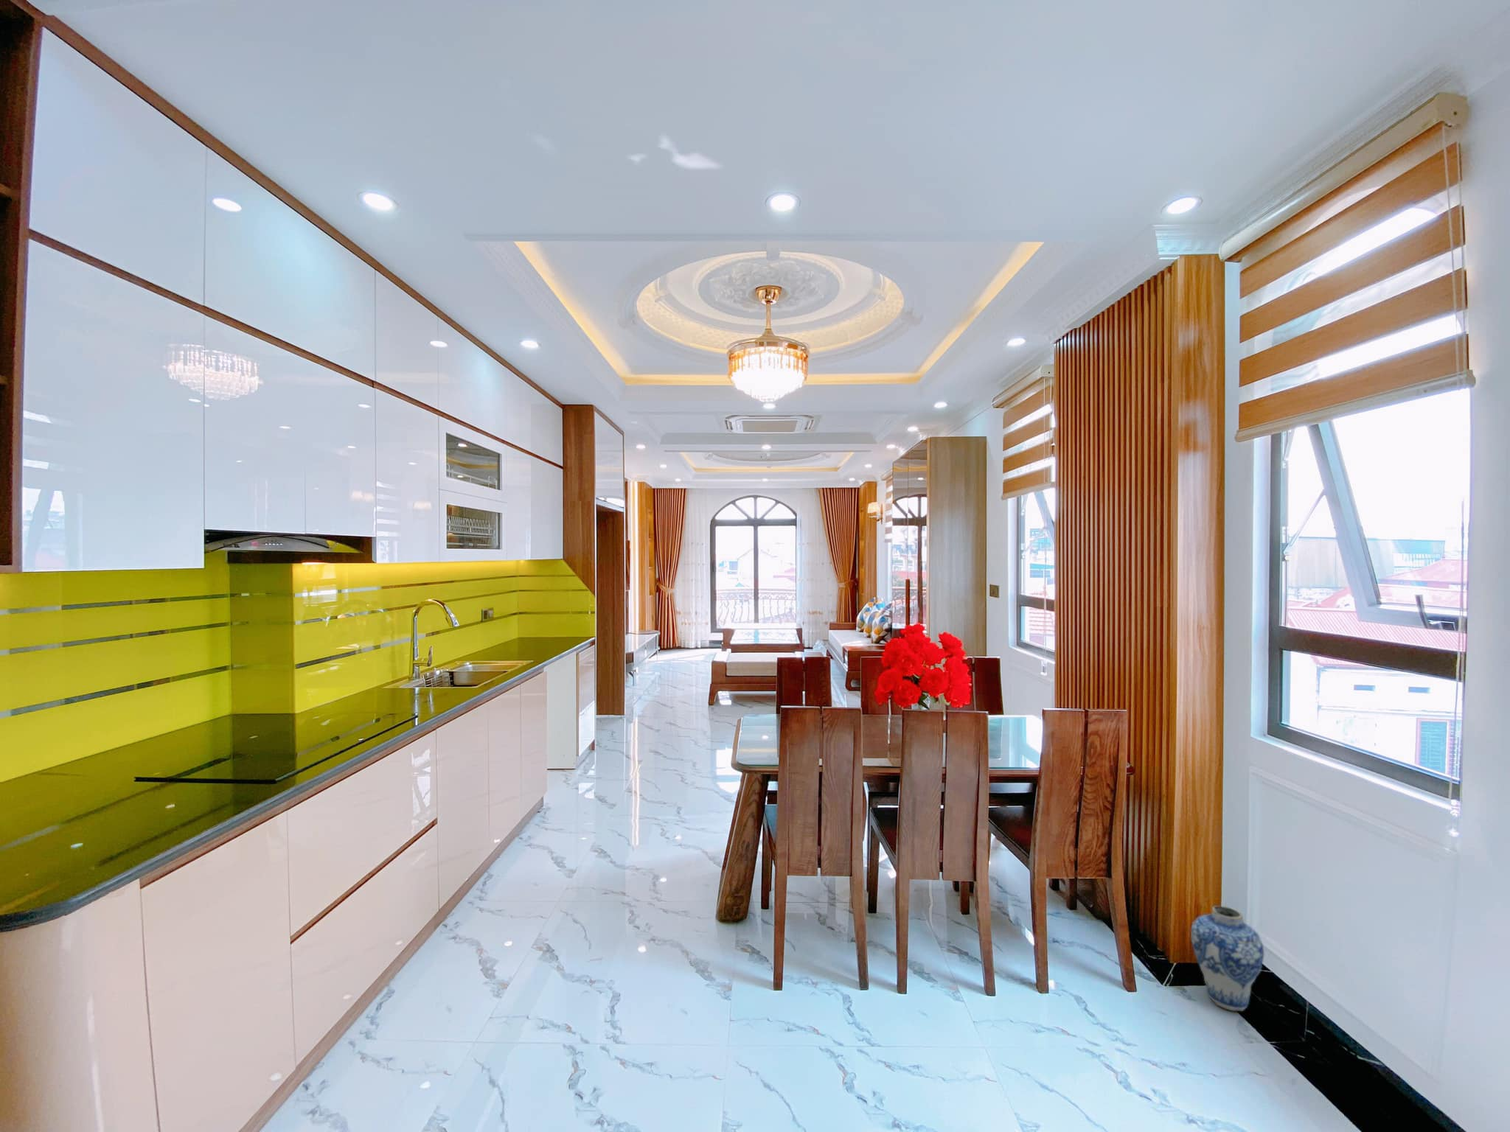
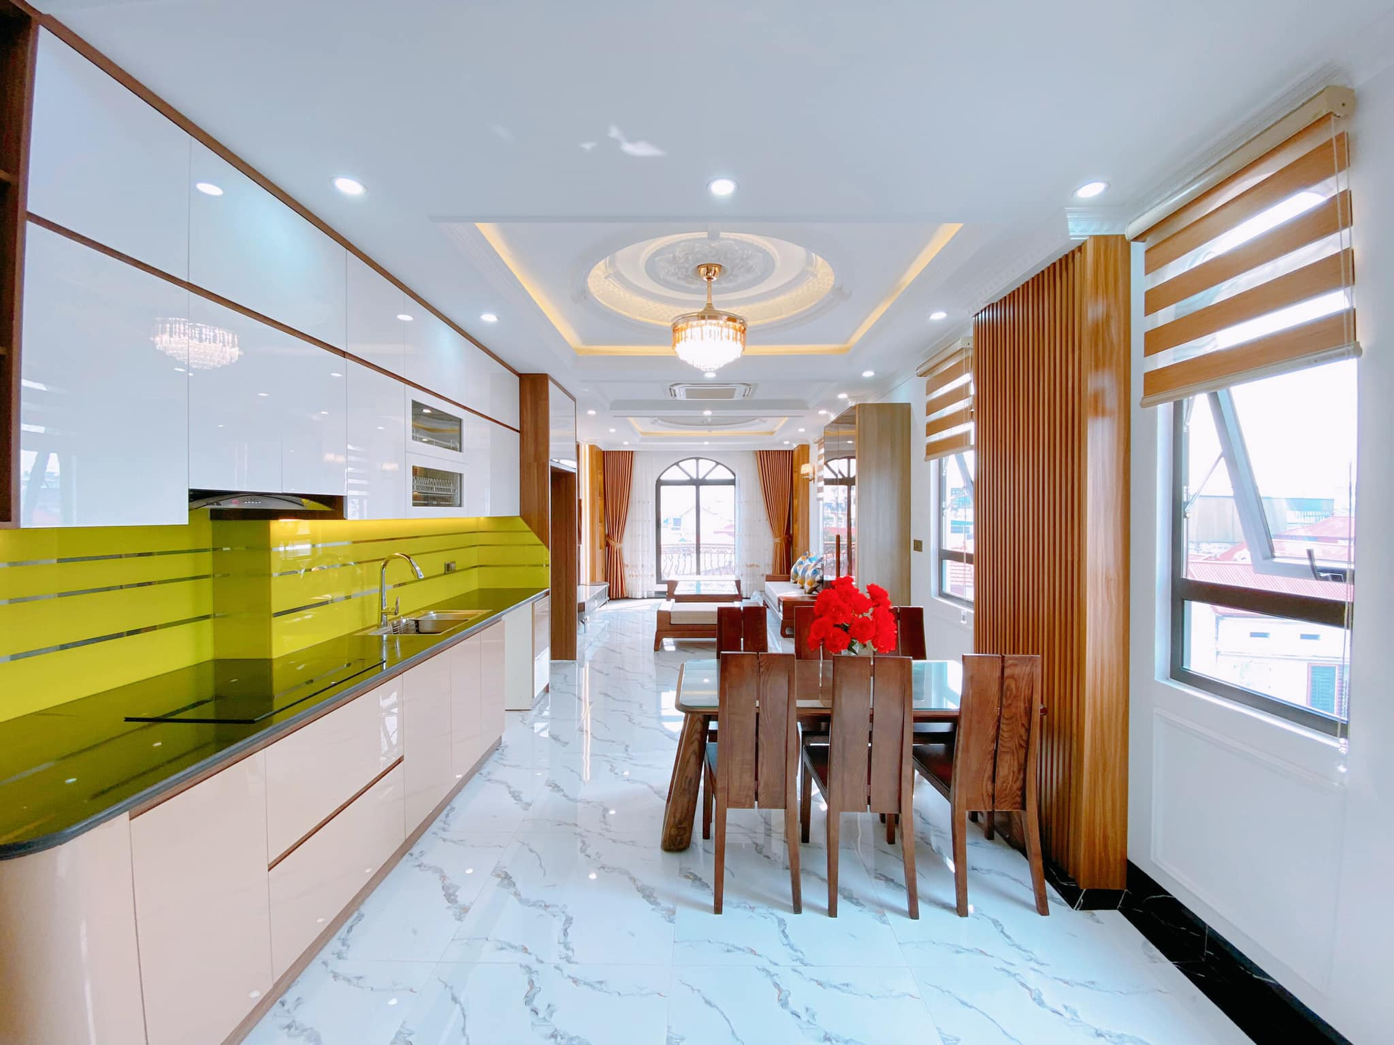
- vase [1190,905,1265,1012]
